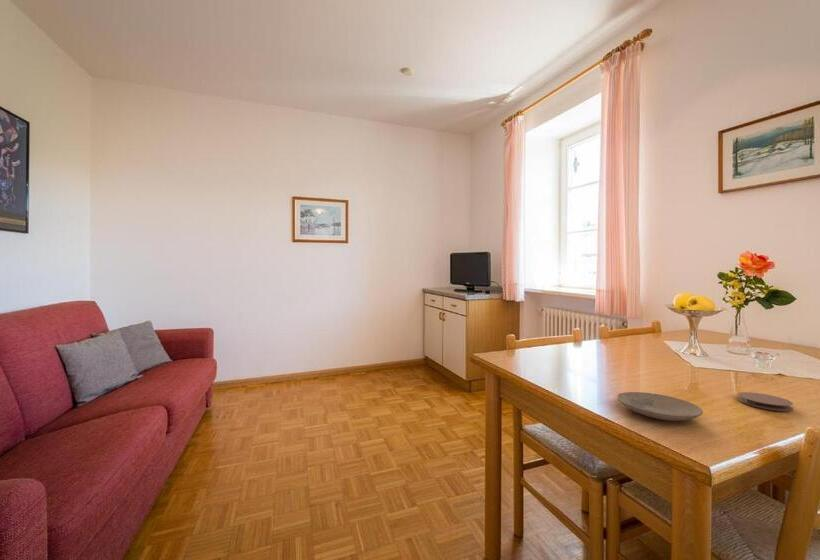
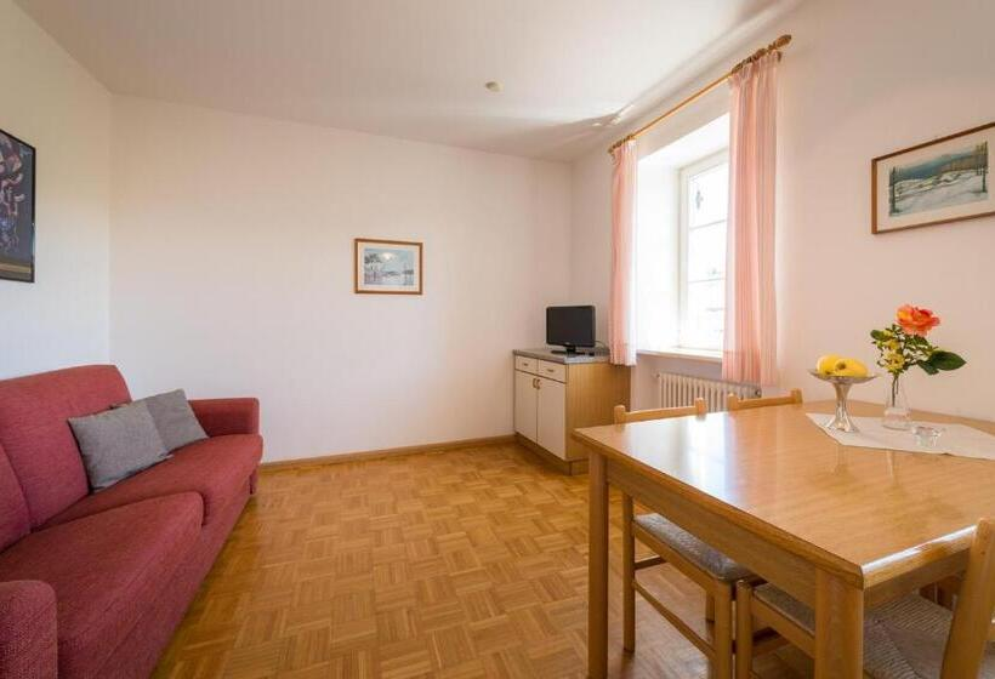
- coaster [737,391,794,412]
- plate [616,391,704,422]
